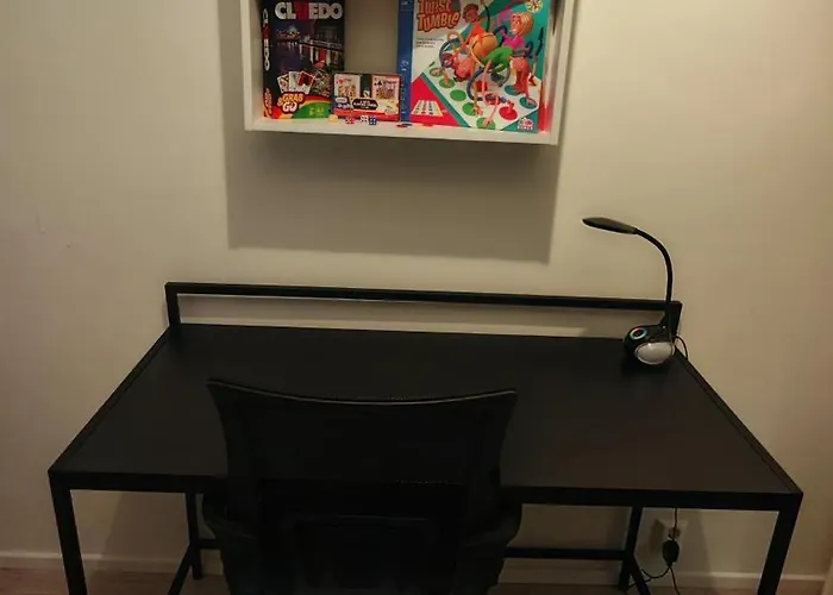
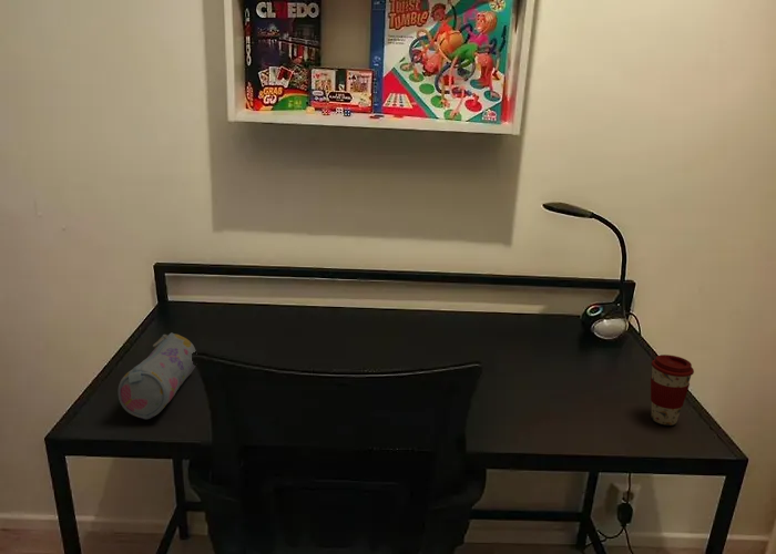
+ coffee cup [650,353,695,427]
+ pencil case [118,331,197,420]
